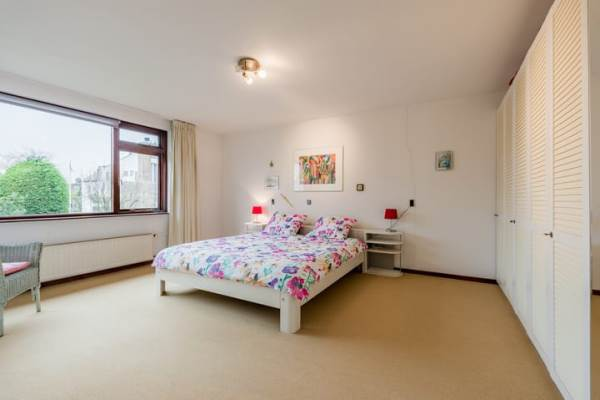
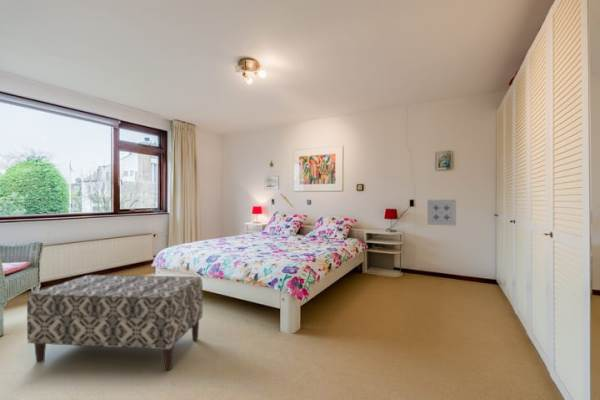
+ wall art [426,199,457,227]
+ bench [26,274,204,371]
